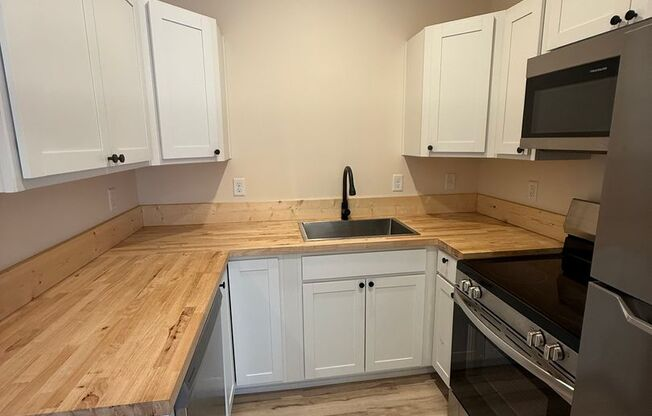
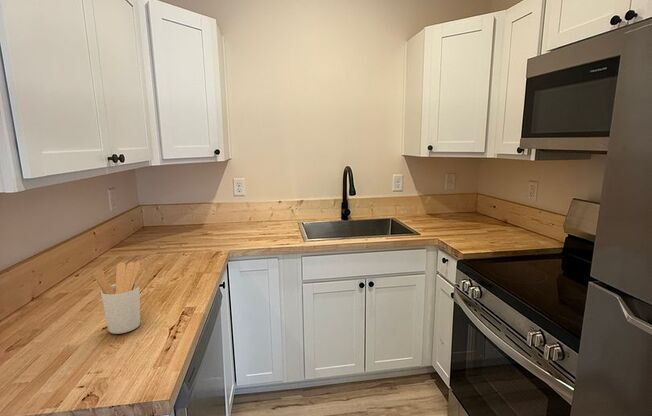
+ utensil holder [93,261,147,335]
